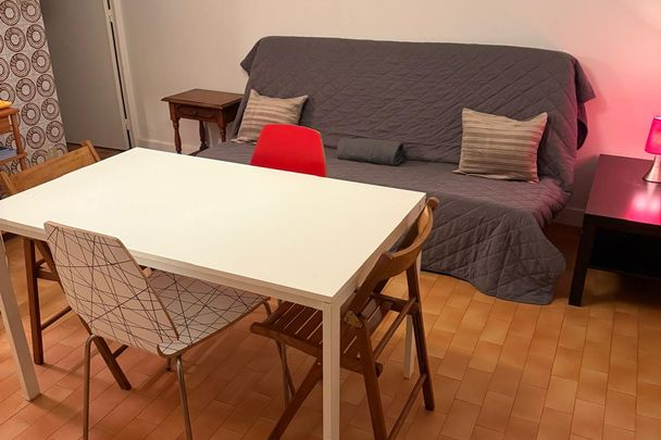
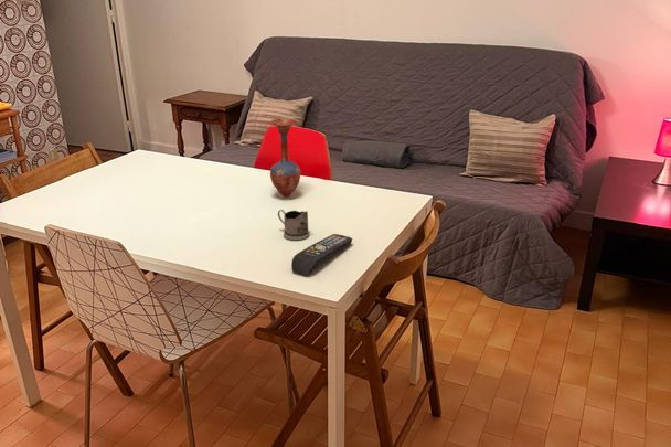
+ vase [268,118,301,199]
+ tea glass holder [277,209,311,242]
+ remote control [290,233,353,276]
